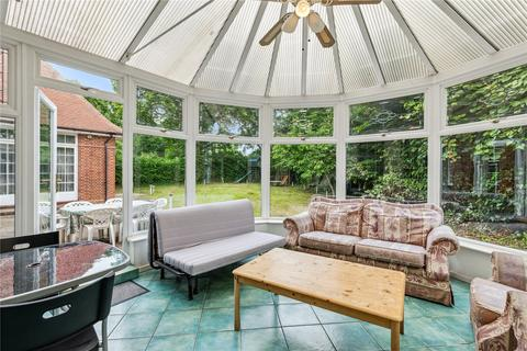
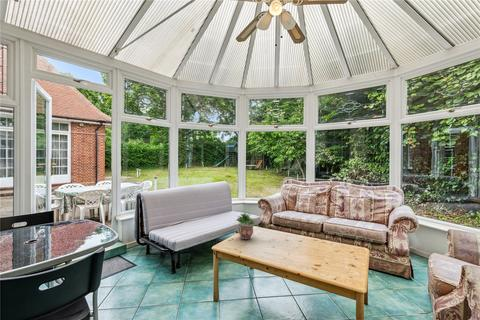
+ potted plant [235,212,257,240]
